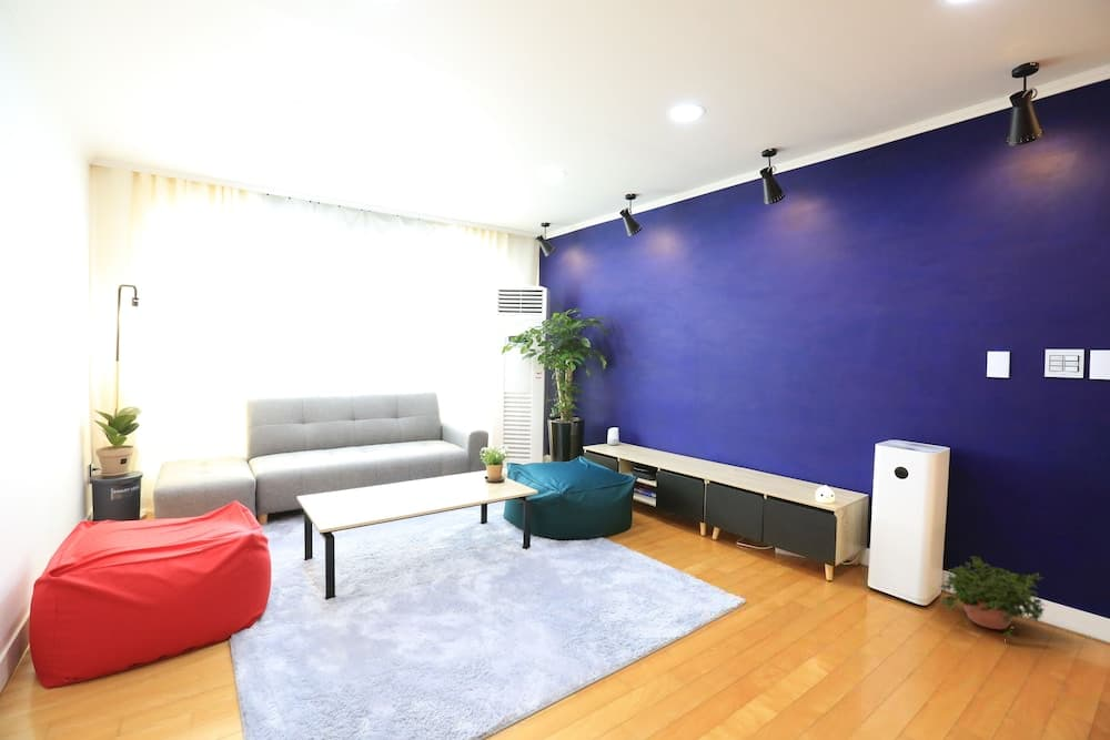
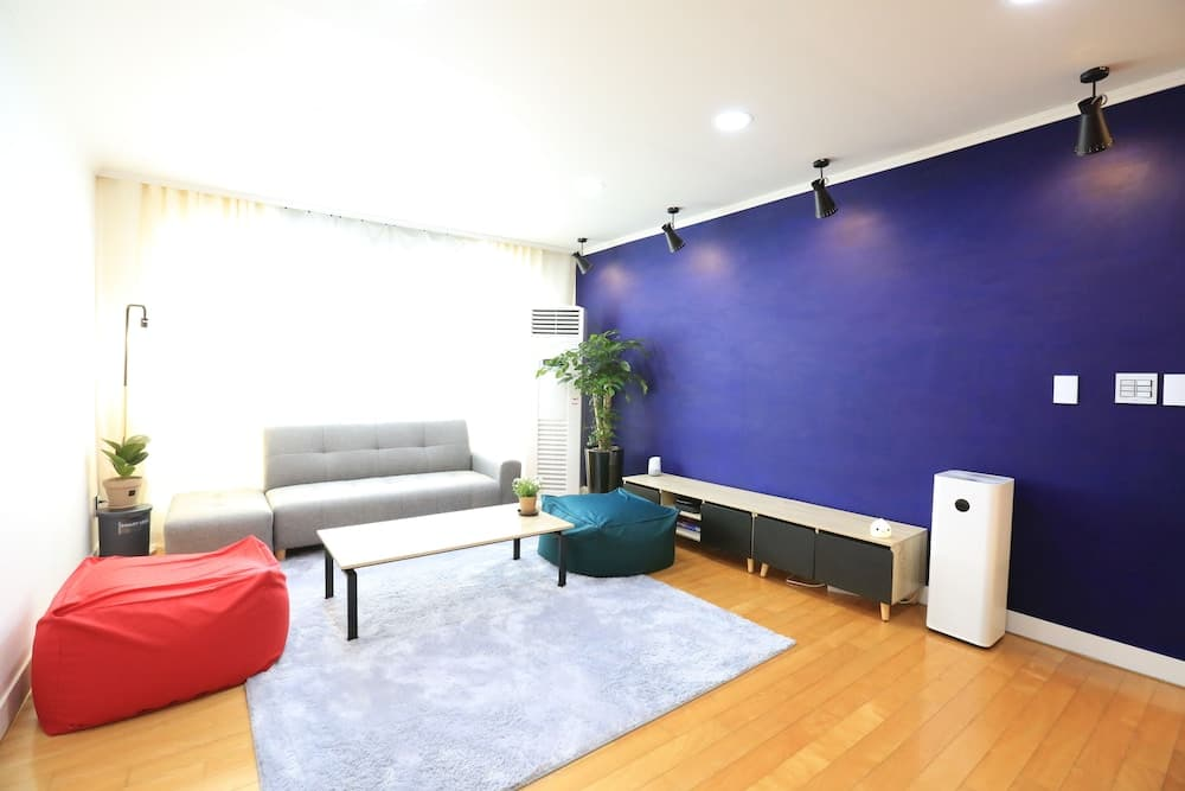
- potted plant [938,555,1047,642]
